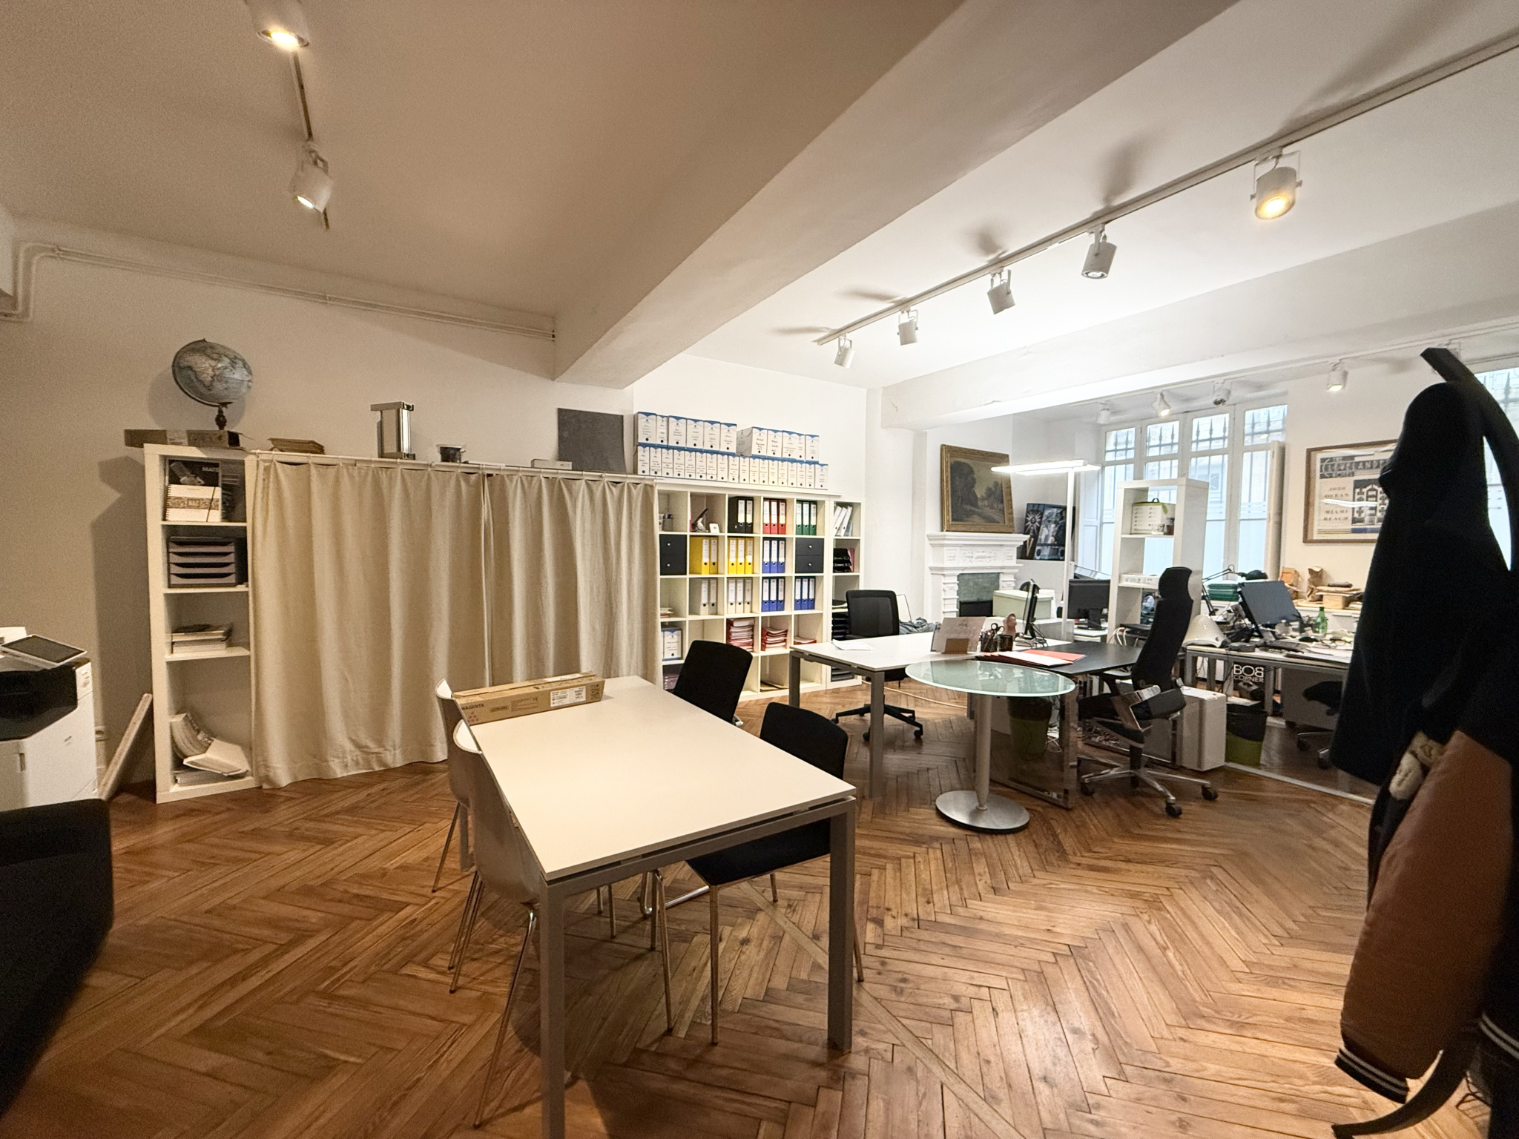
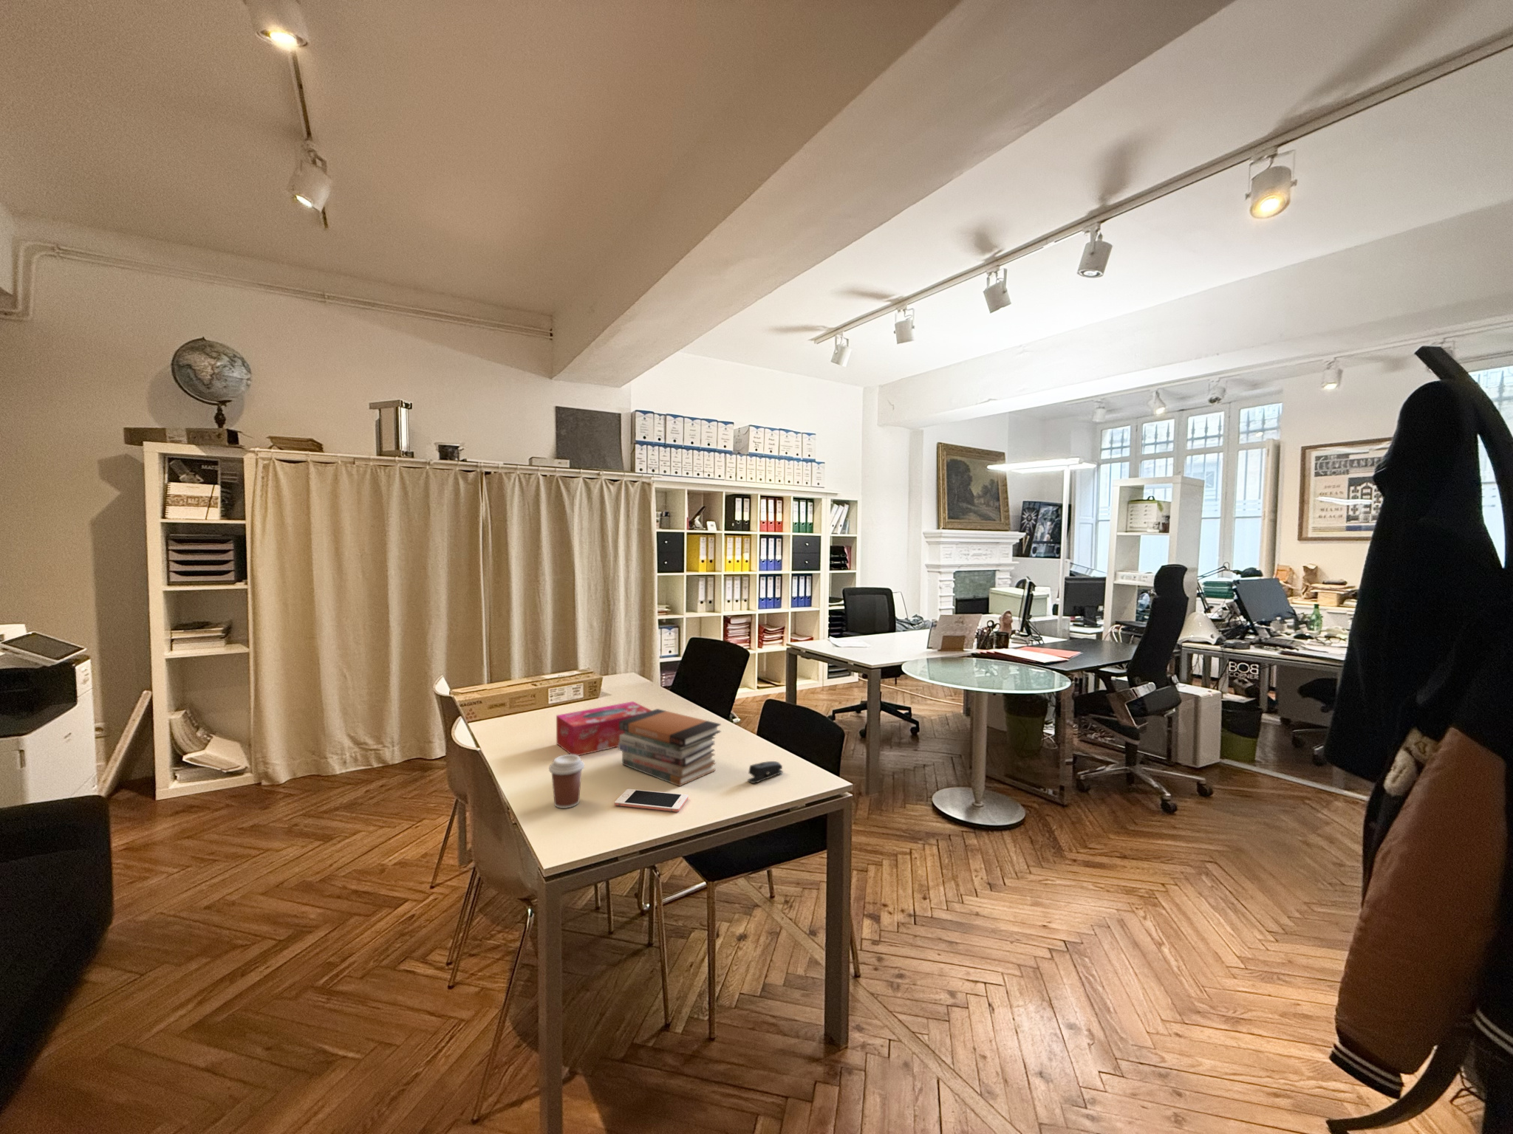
+ stapler [747,760,784,784]
+ book stack [617,708,722,787]
+ cell phone [614,789,689,812]
+ coffee cup [548,754,585,809]
+ tissue box [555,700,652,756]
